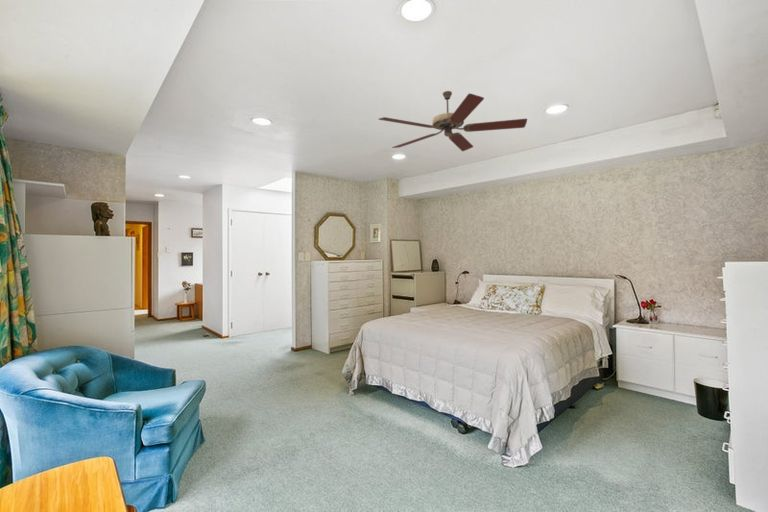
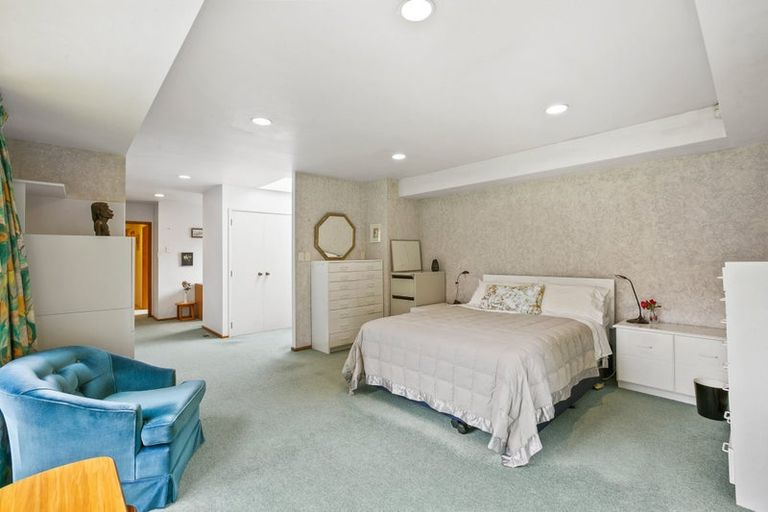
- ceiling fan [377,90,528,152]
